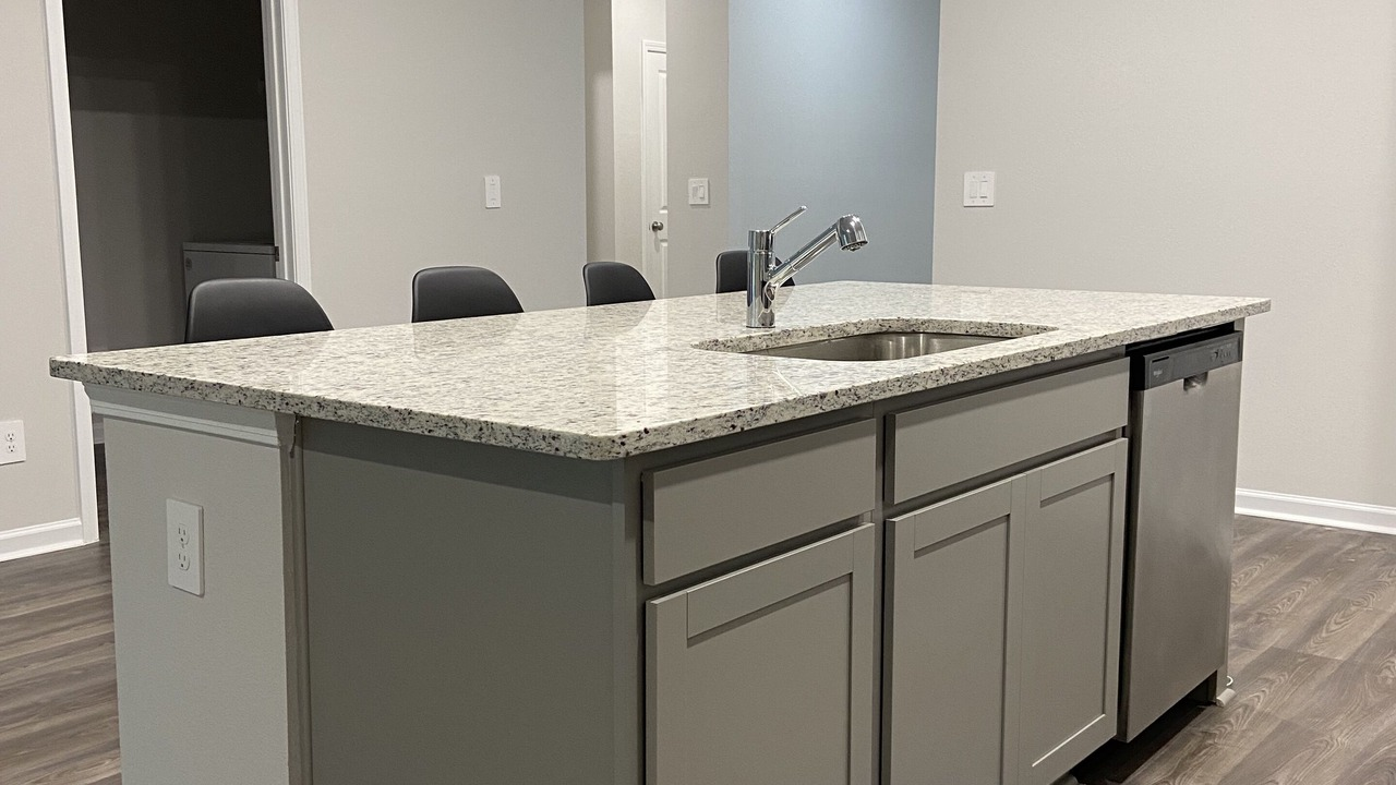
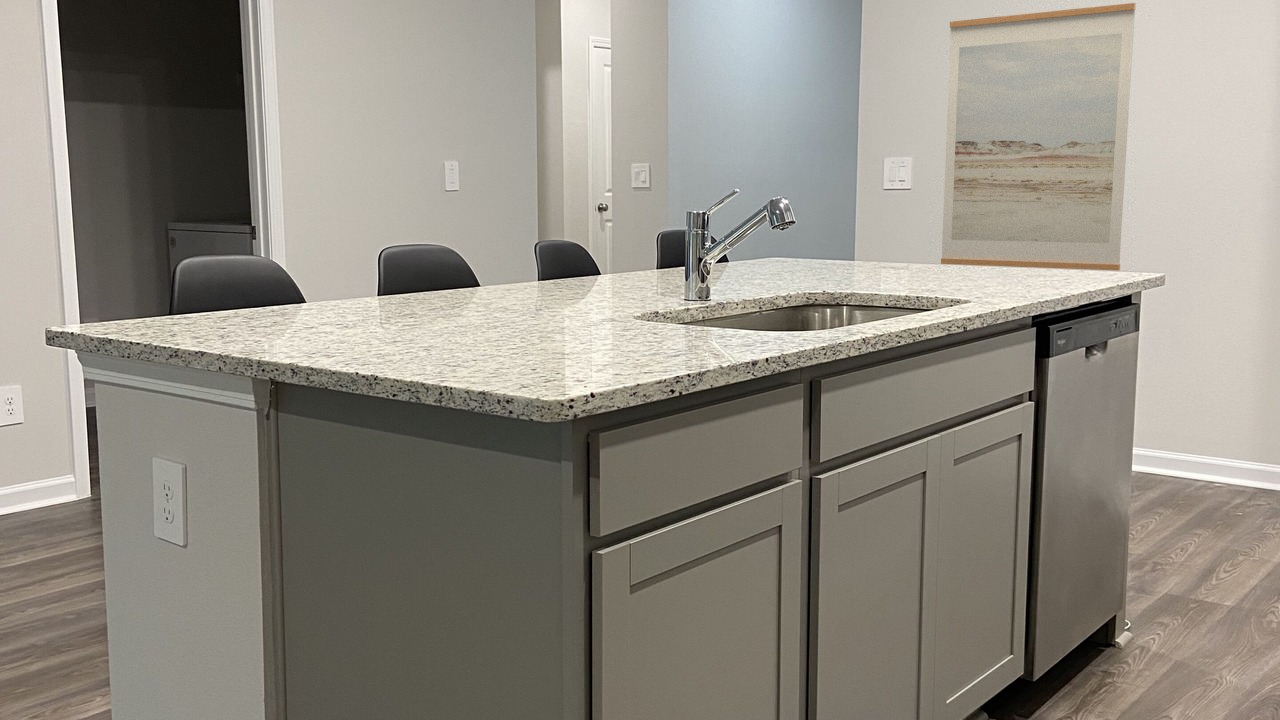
+ wall art [940,2,1137,272]
